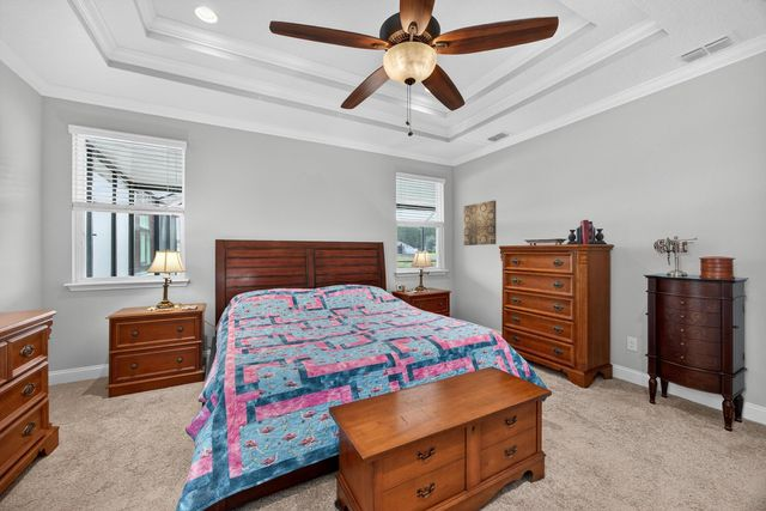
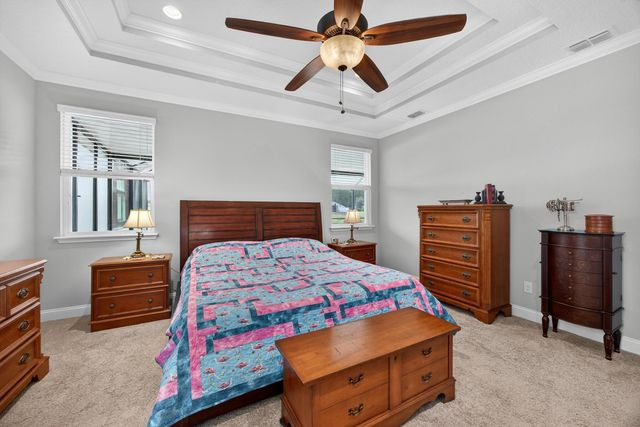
- wall art [462,199,497,247]
